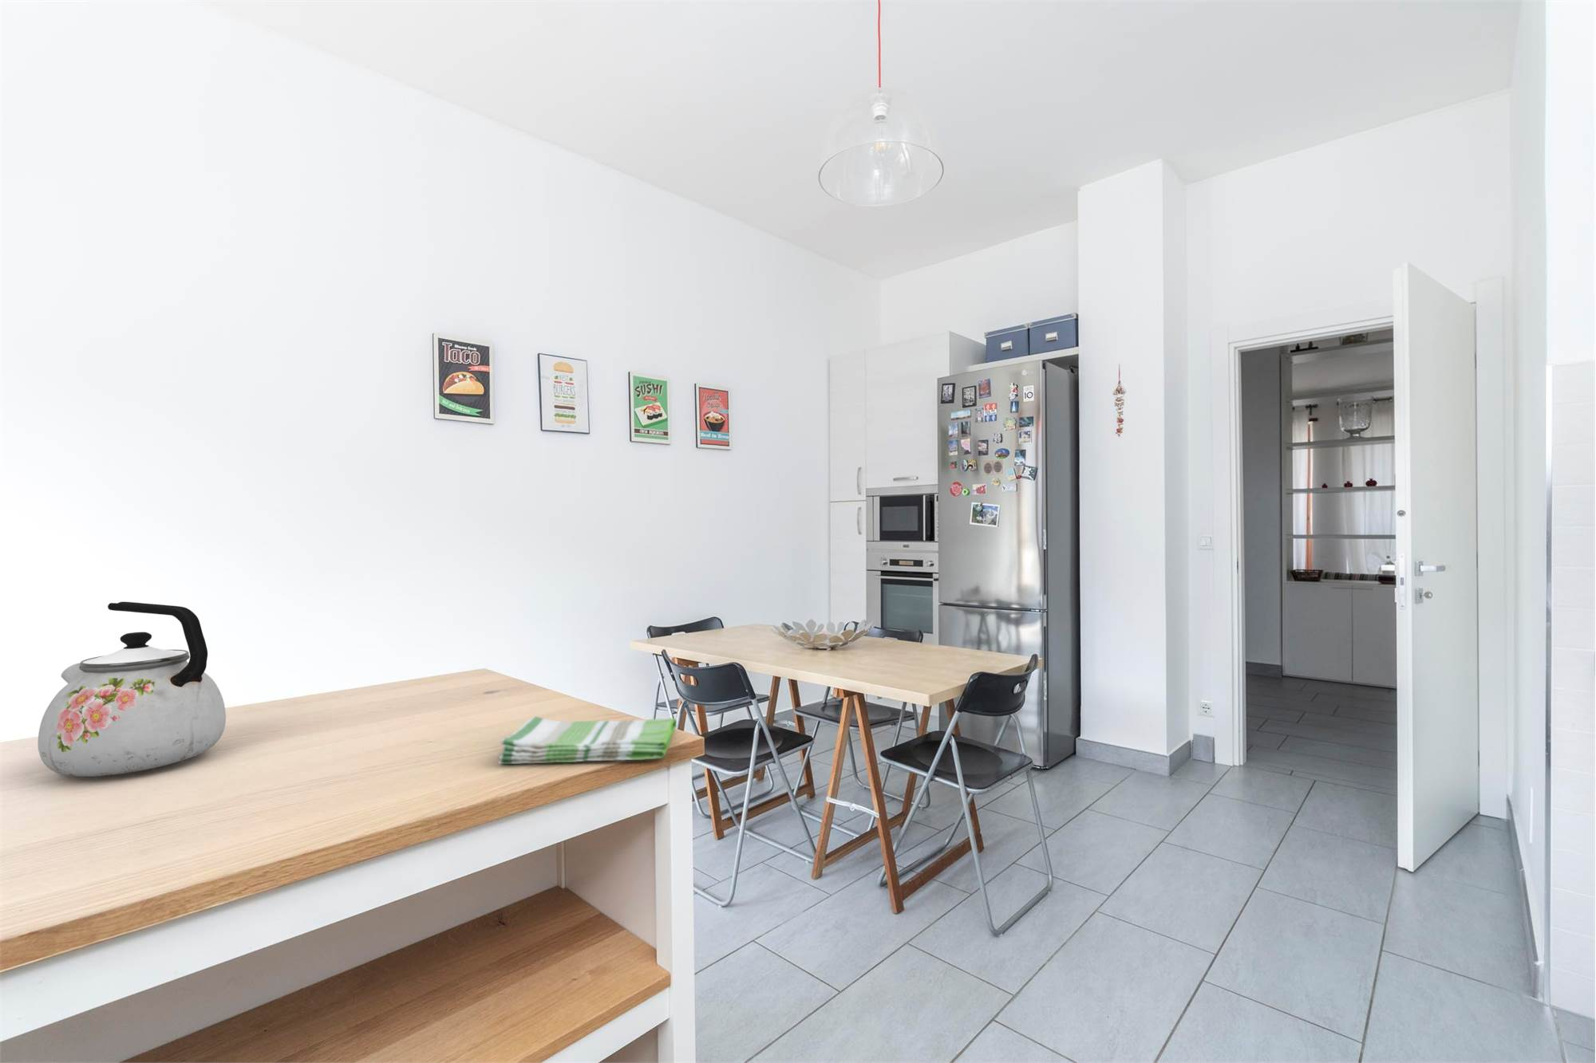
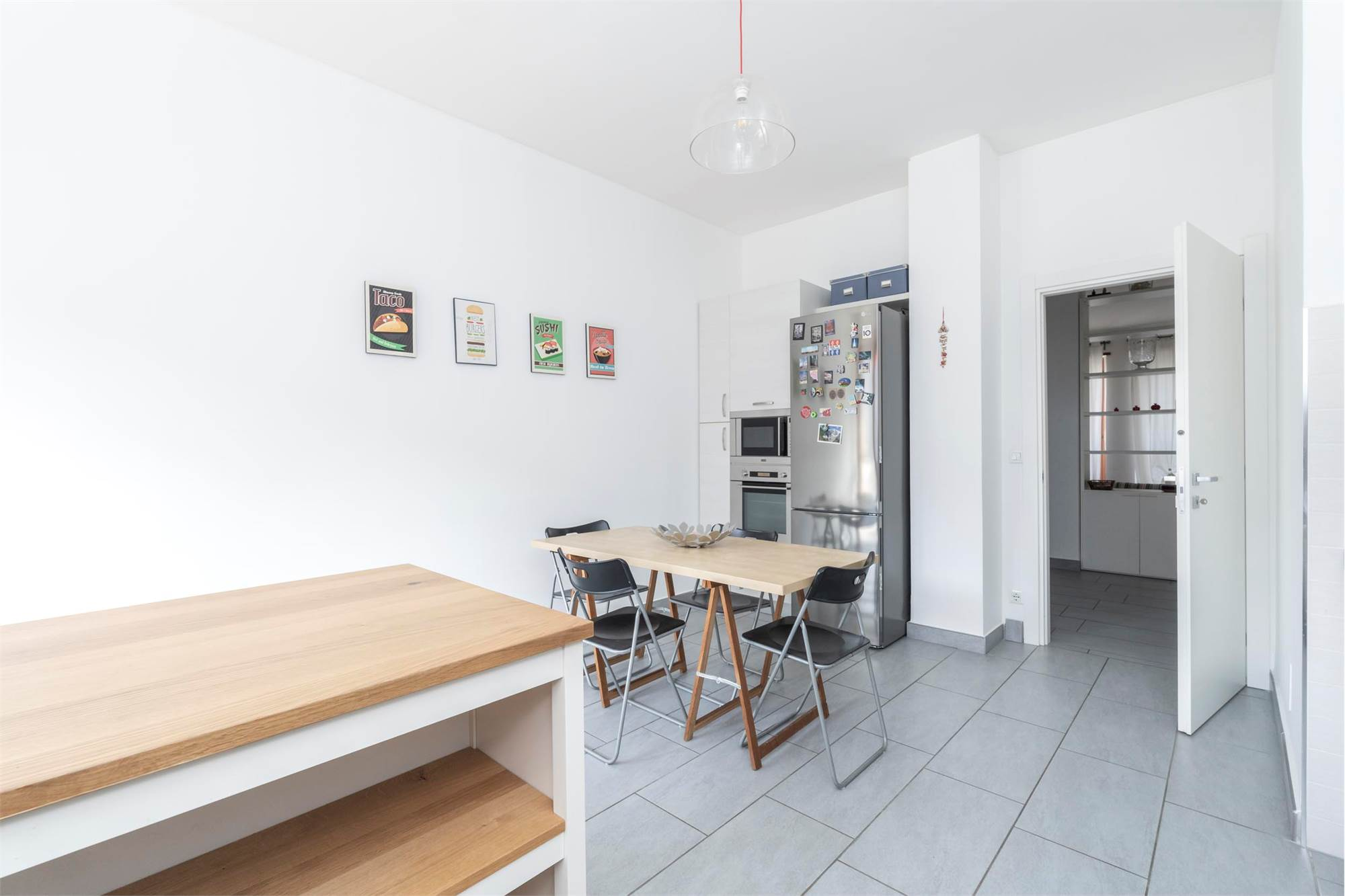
- kettle [38,601,227,777]
- dish towel [497,717,678,765]
